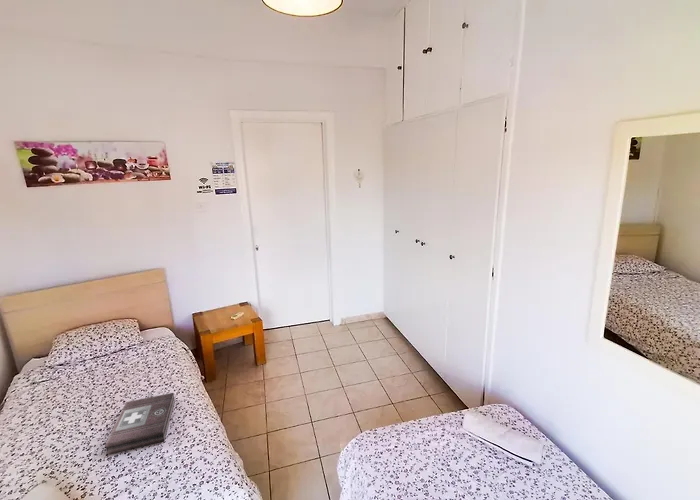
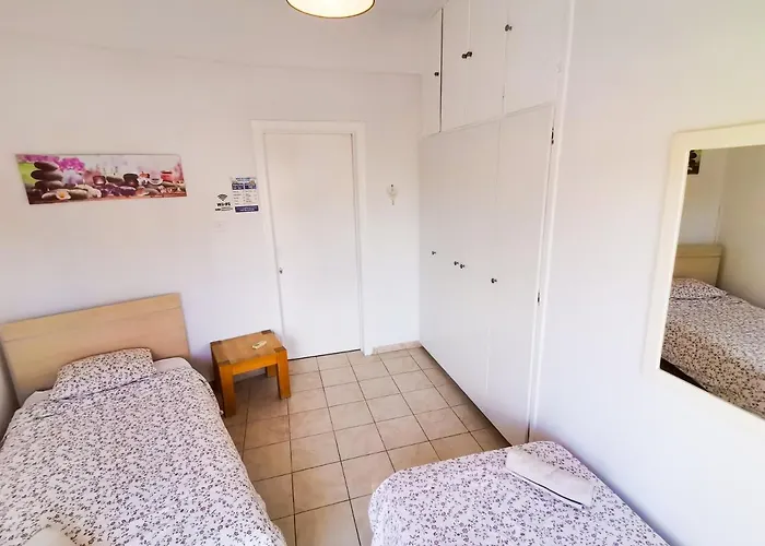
- first aid kit [105,392,176,455]
